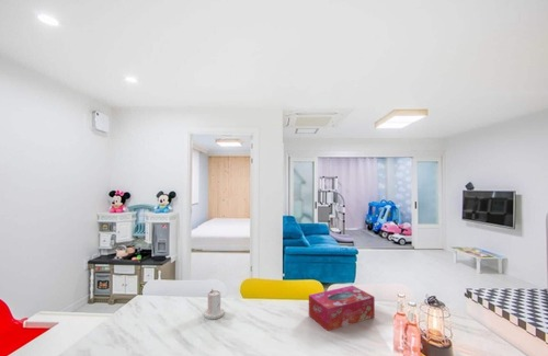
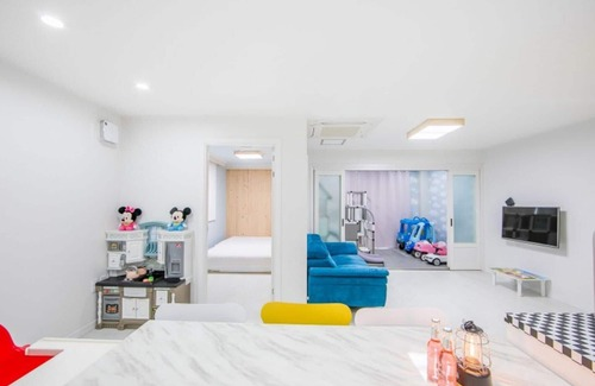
- candle [204,288,225,320]
- tissue box [308,285,376,332]
